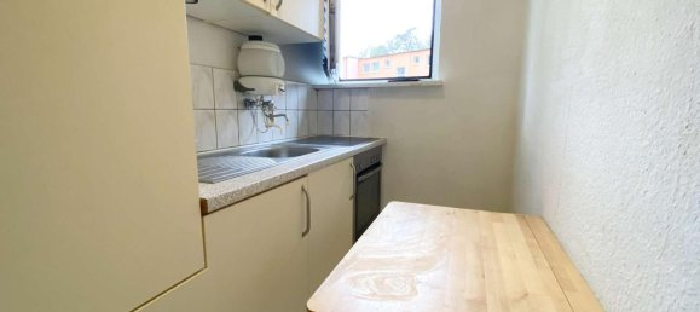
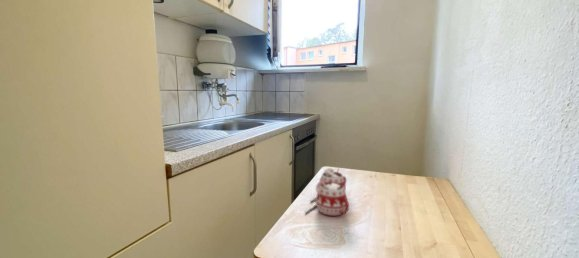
+ mug [304,167,350,217]
